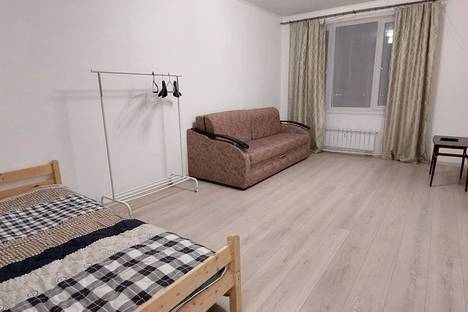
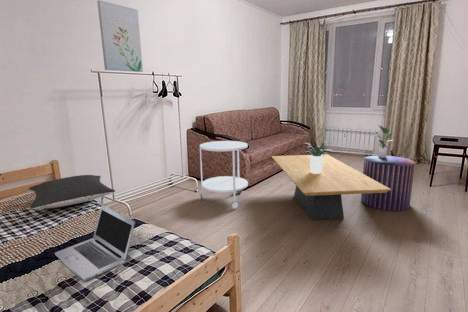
+ potted plant [373,124,393,158]
+ potted plant [299,141,333,174]
+ laptop [54,204,136,283]
+ side table [199,140,249,210]
+ pillow [28,174,116,211]
+ coffee table [270,153,391,221]
+ wall art [96,0,144,73]
+ stool [360,155,416,212]
